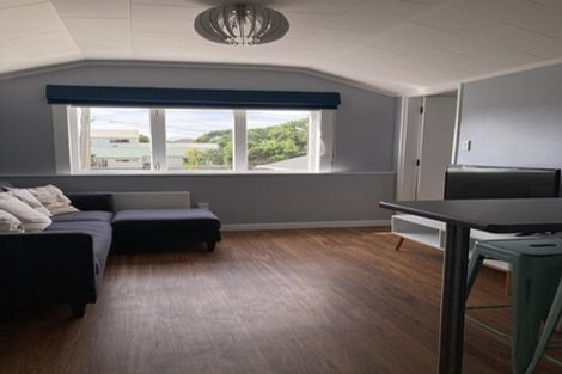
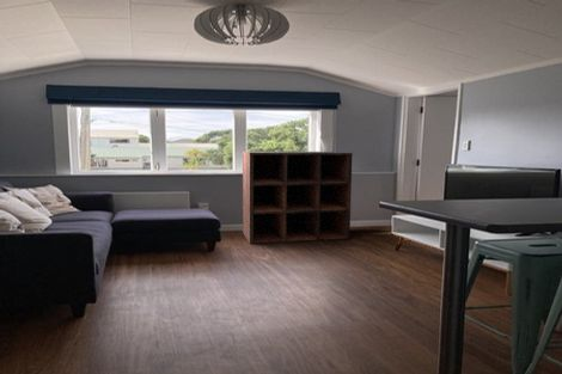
+ shelving unit [242,151,354,245]
